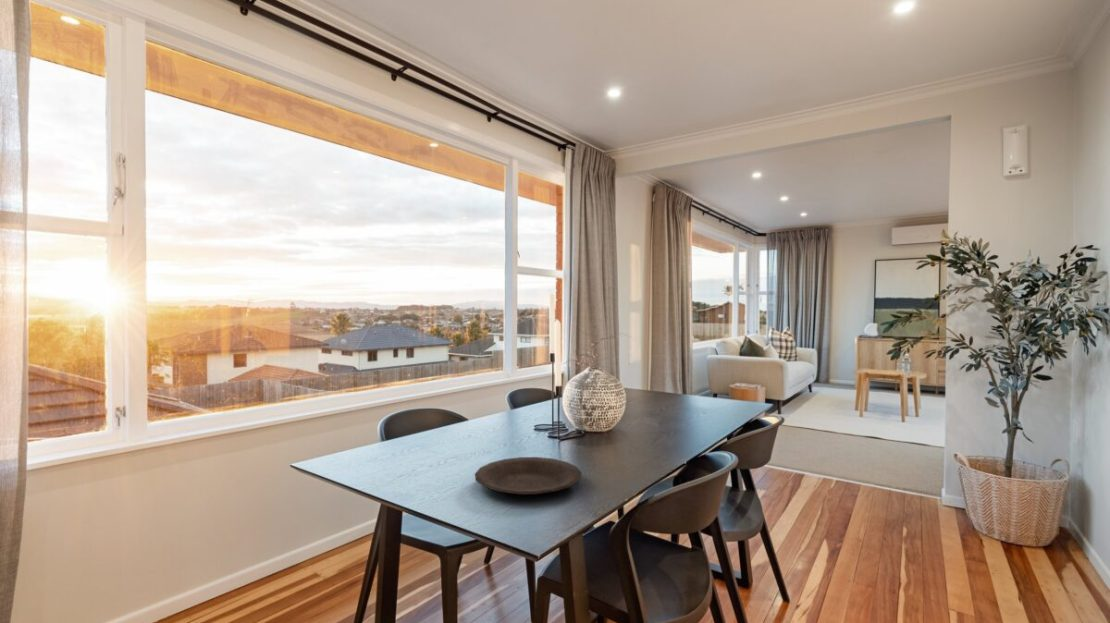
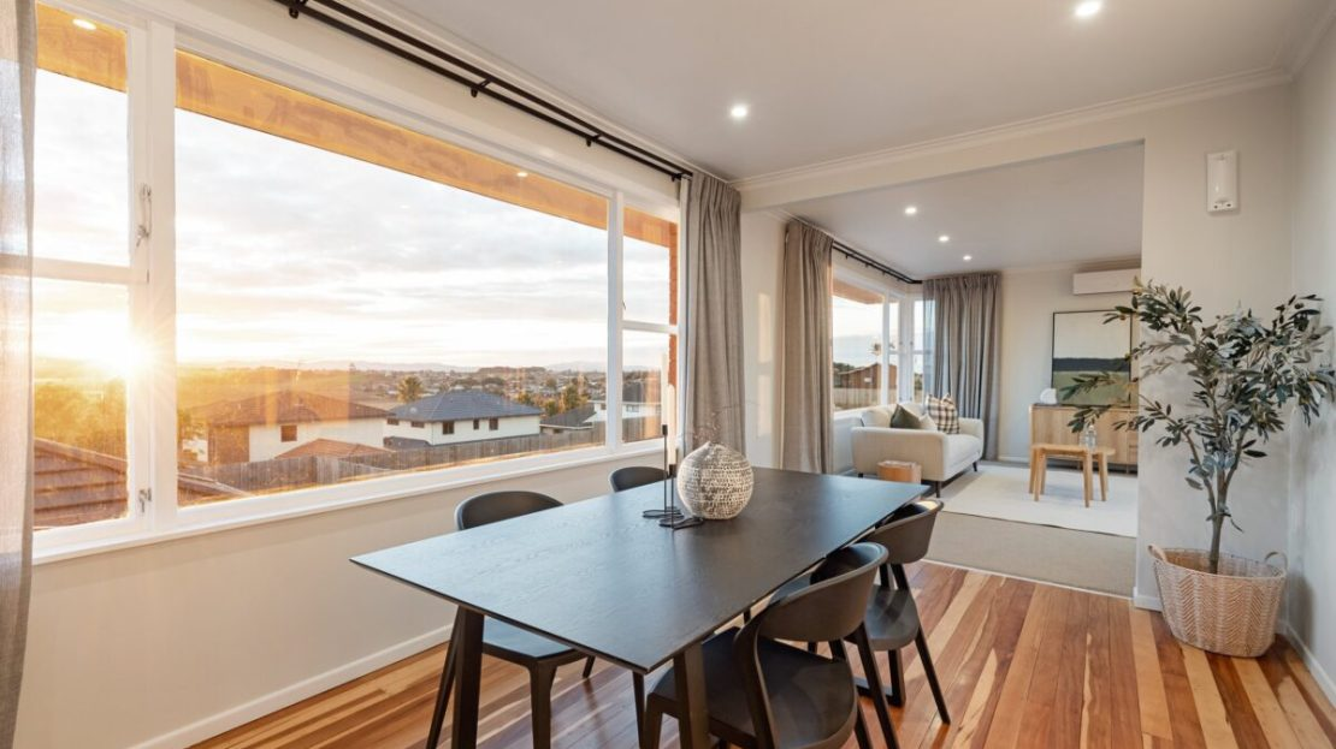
- plate [474,456,583,496]
